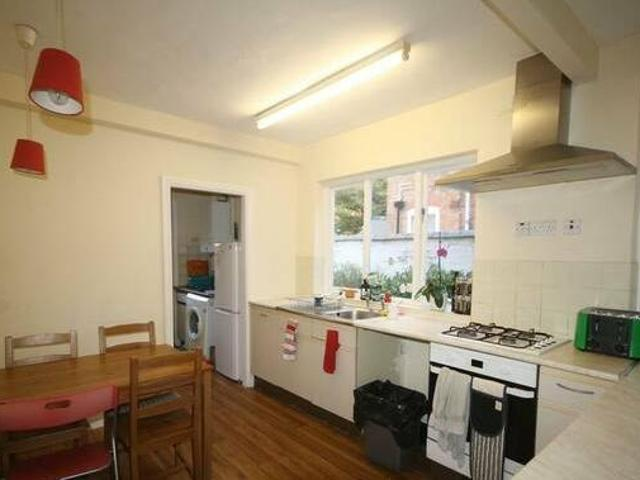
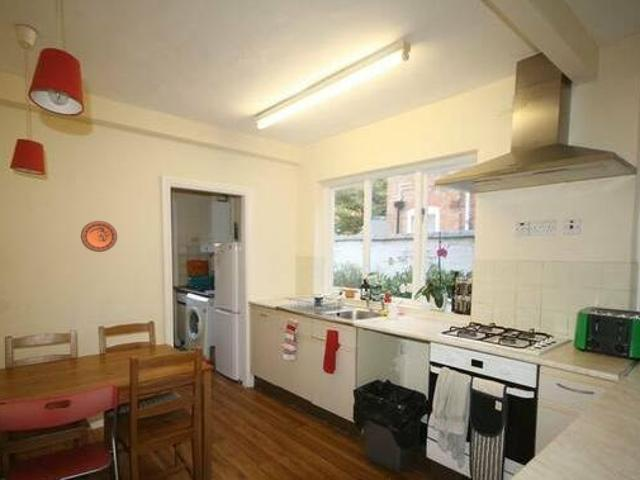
+ decorative plate [80,220,118,253]
